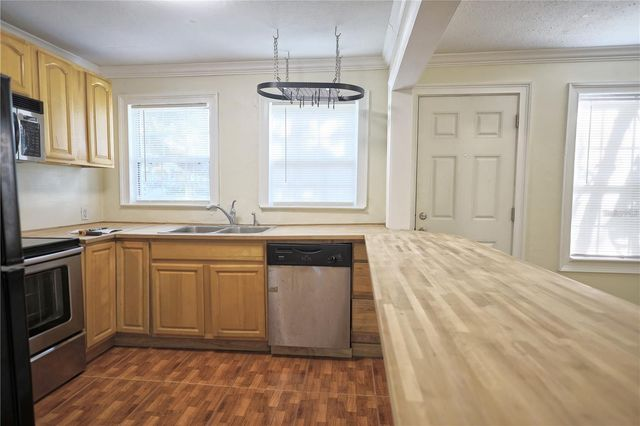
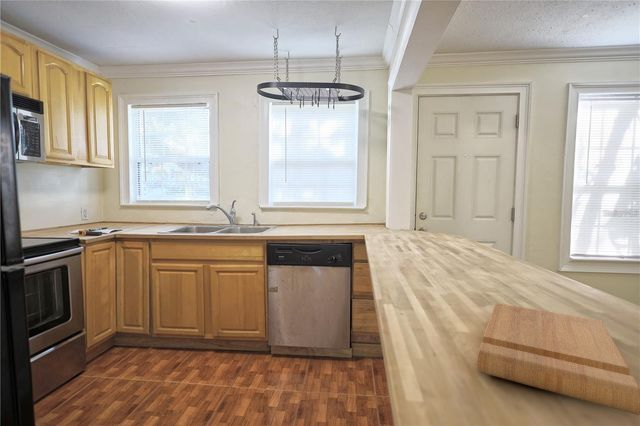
+ cutting board [476,302,640,416]
